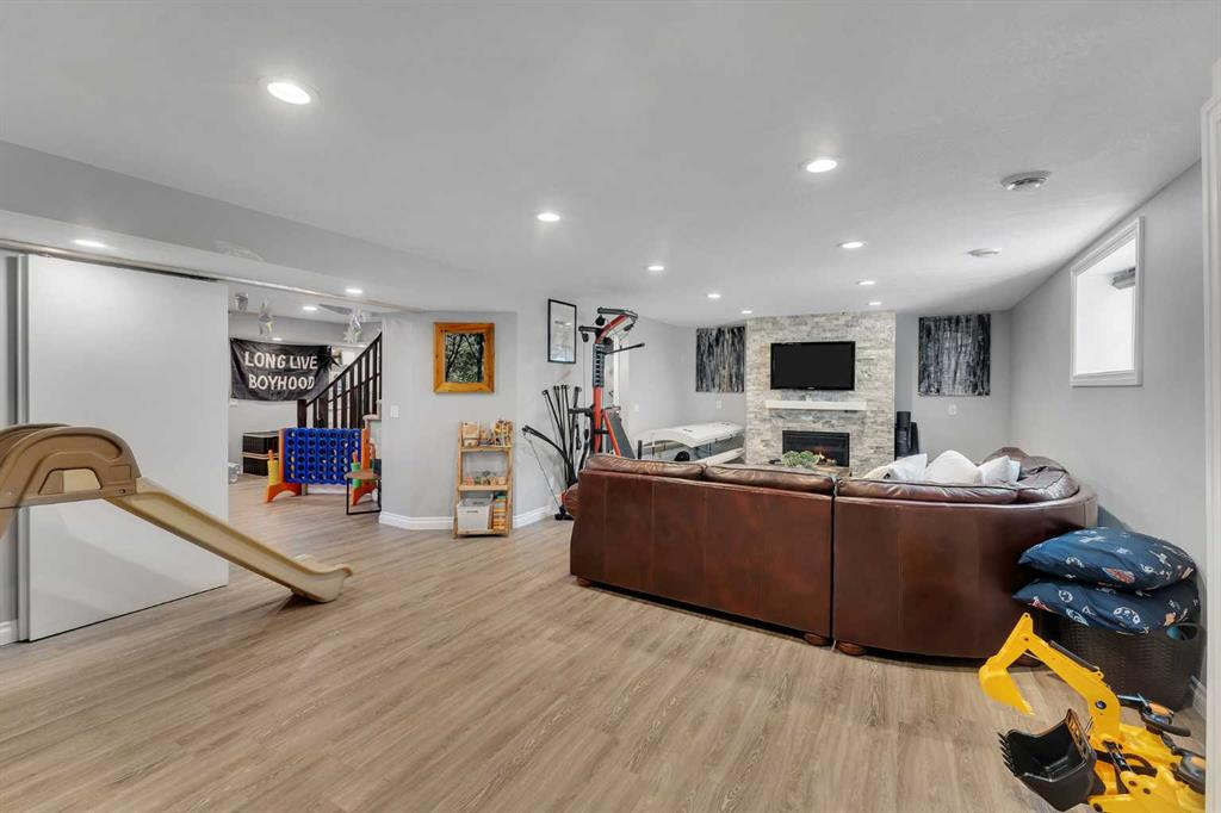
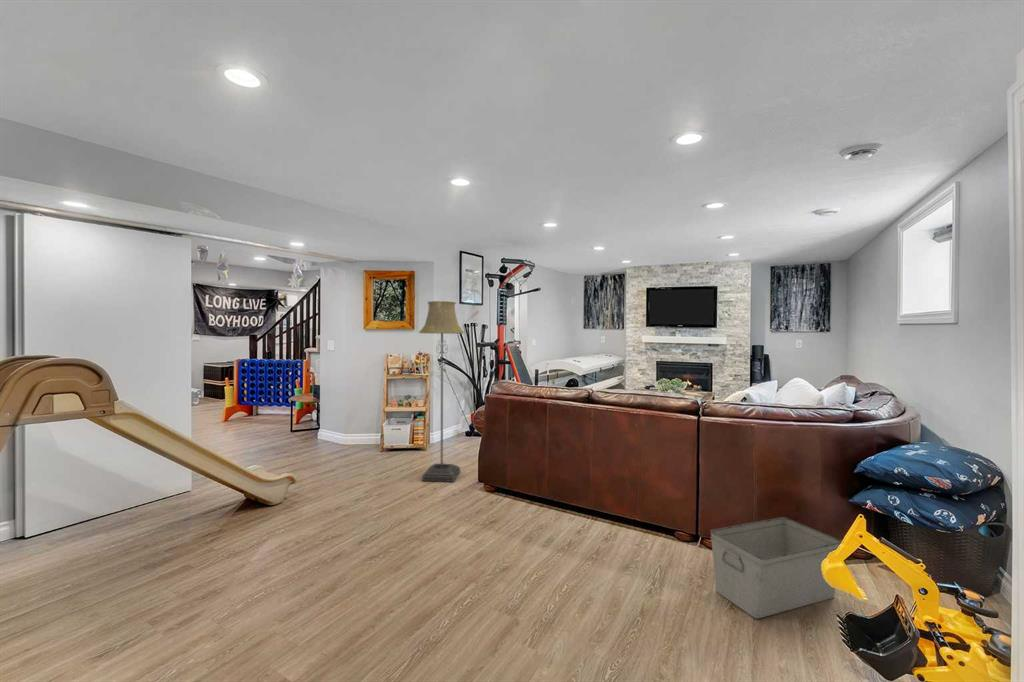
+ floor lamp [418,300,465,483]
+ storage bin [709,516,843,620]
